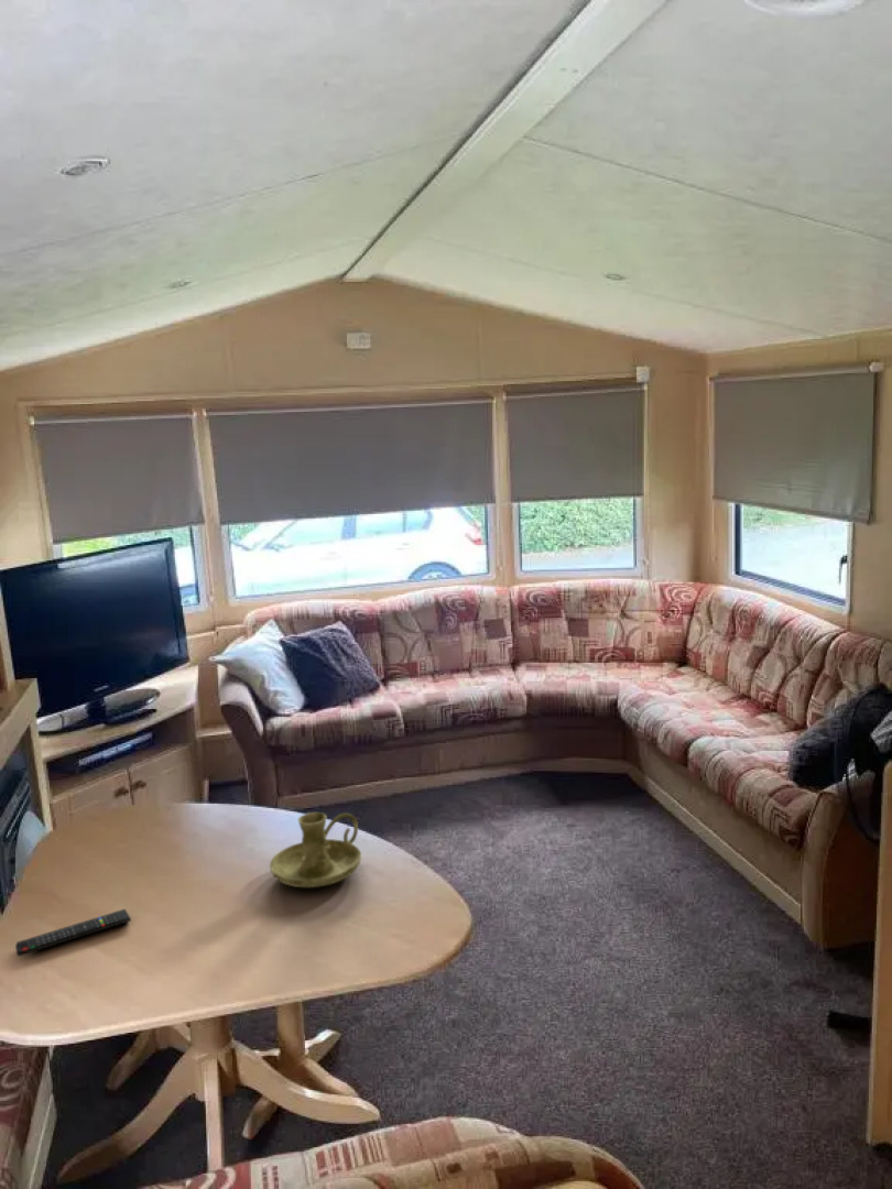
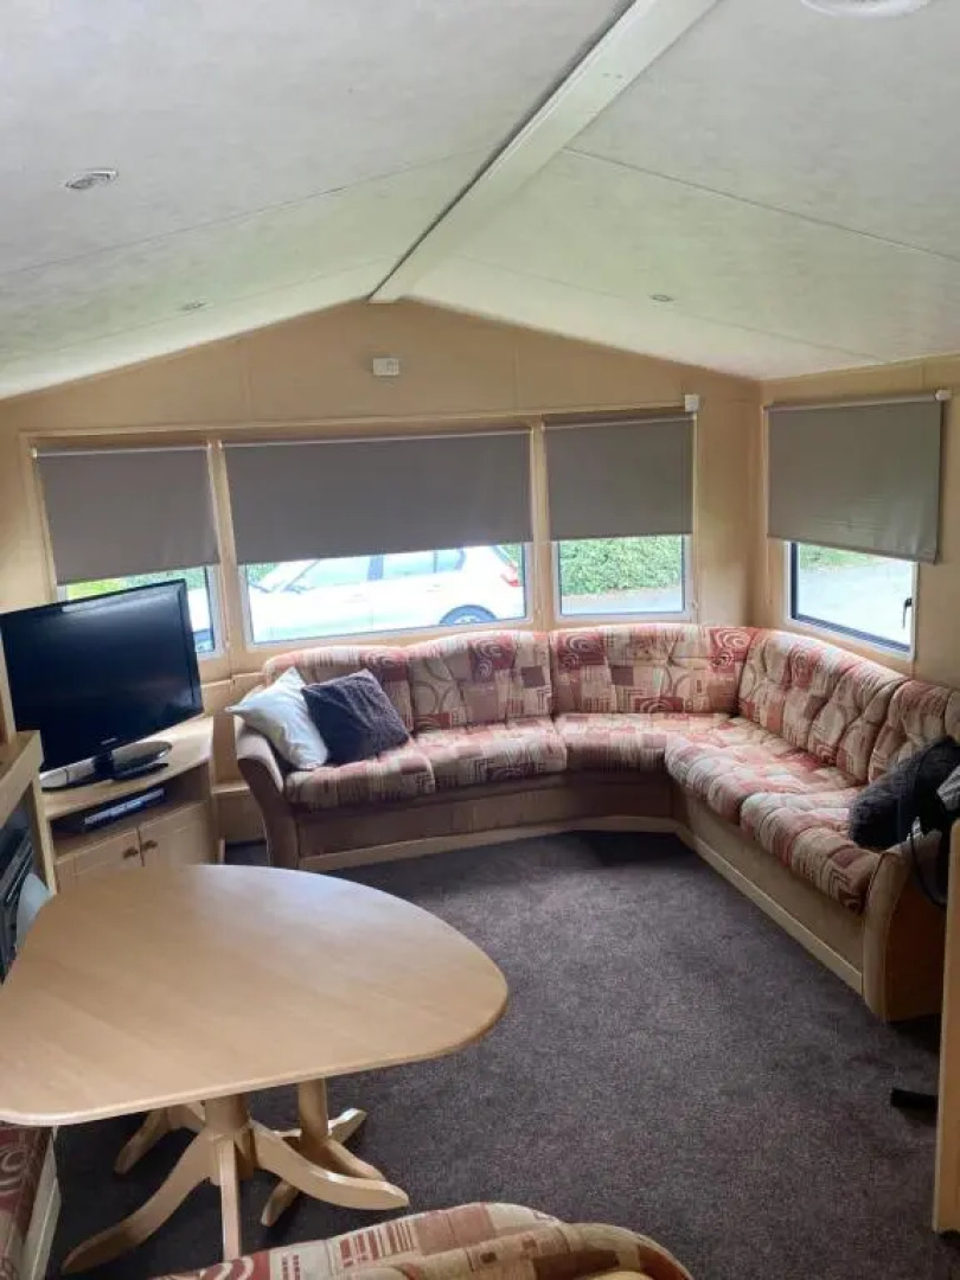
- candle holder [269,811,362,888]
- remote control [14,908,132,957]
